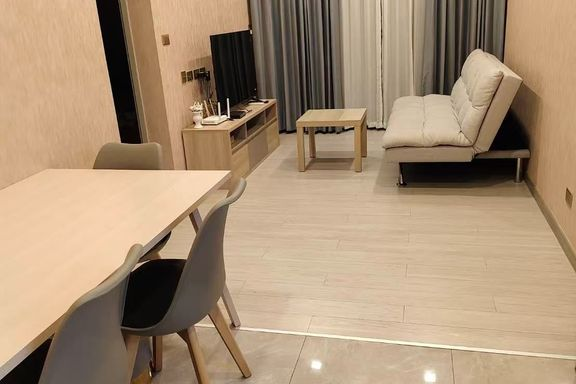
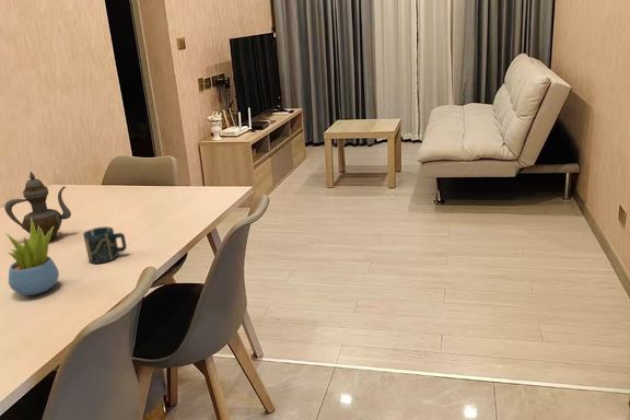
+ cup [82,225,128,265]
+ succulent plant [4,218,60,296]
+ teapot [3,171,72,242]
